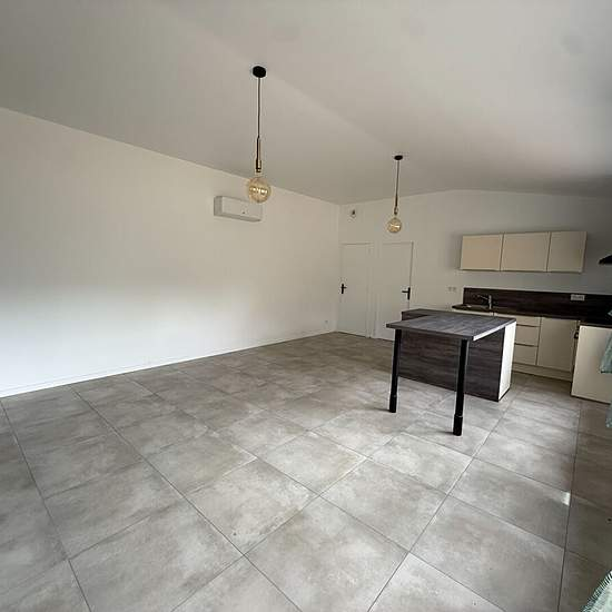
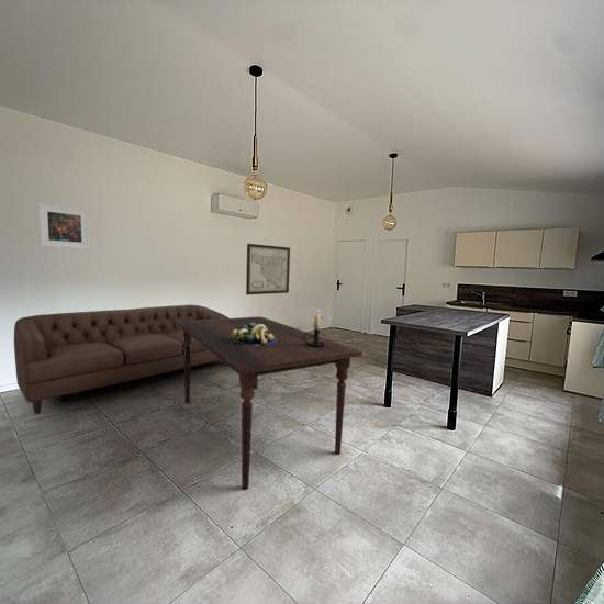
+ dining table [176,315,363,491]
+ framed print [37,202,90,250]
+ sofa [13,304,230,415]
+ fruit bowl [232,323,277,346]
+ wall art [245,243,291,295]
+ candle holder [303,307,326,347]
